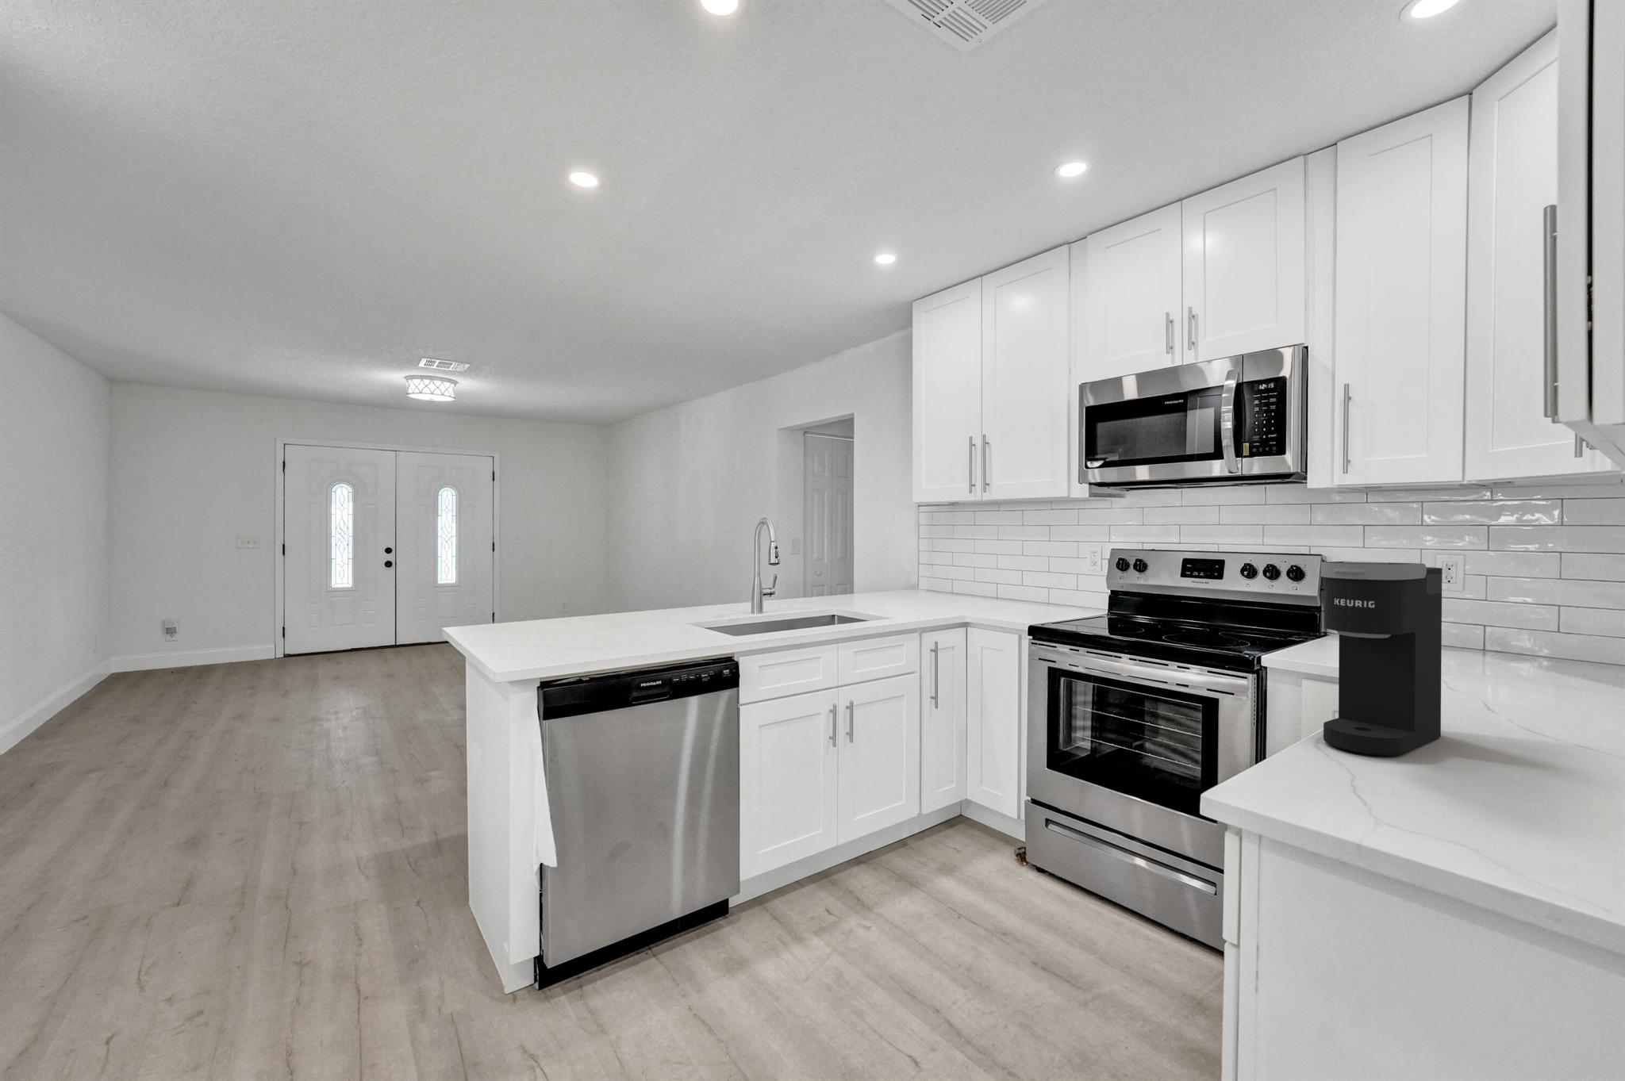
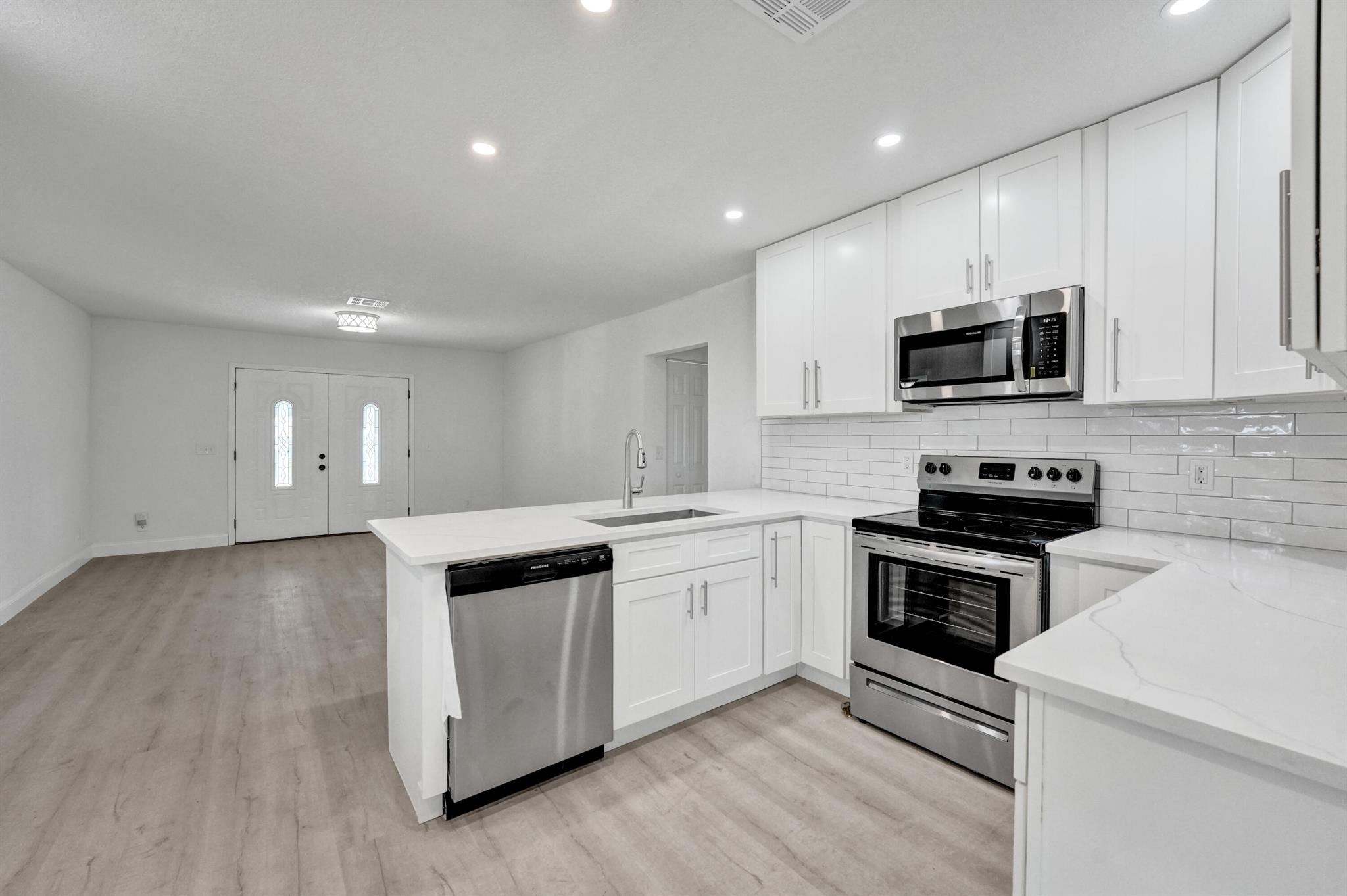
- coffee maker [1320,561,1443,756]
